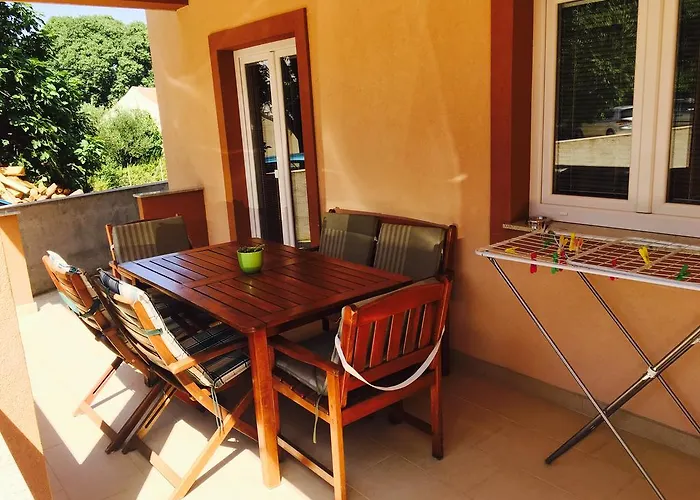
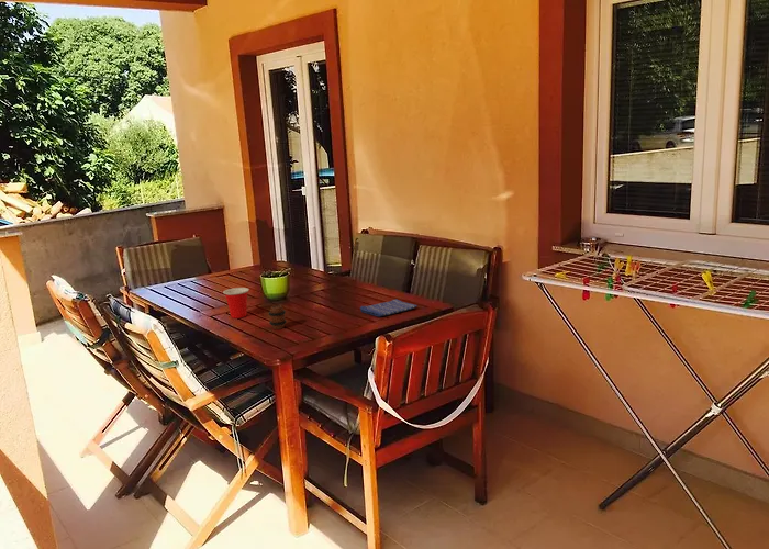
+ cup [222,287,250,320]
+ dish towel [359,298,419,317]
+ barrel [268,304,287,330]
